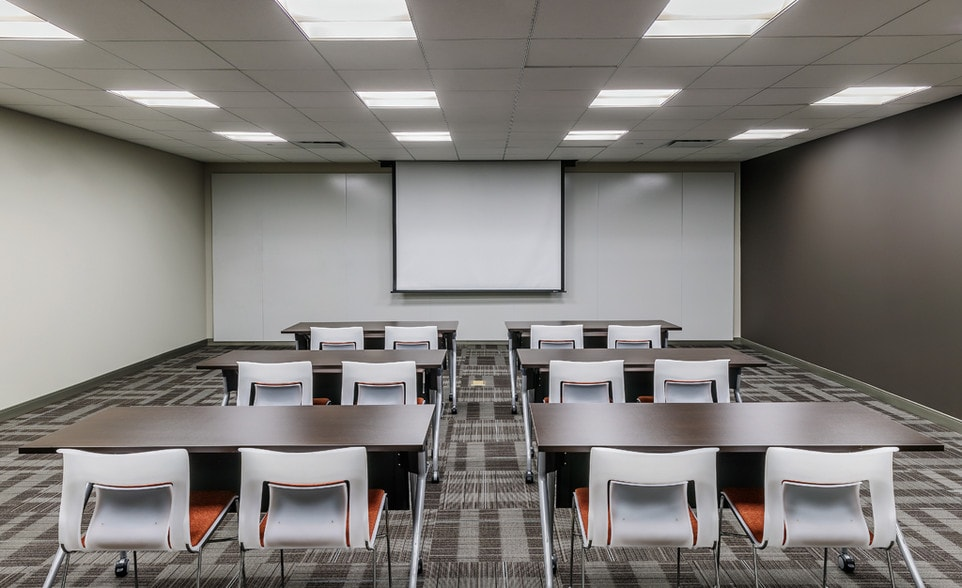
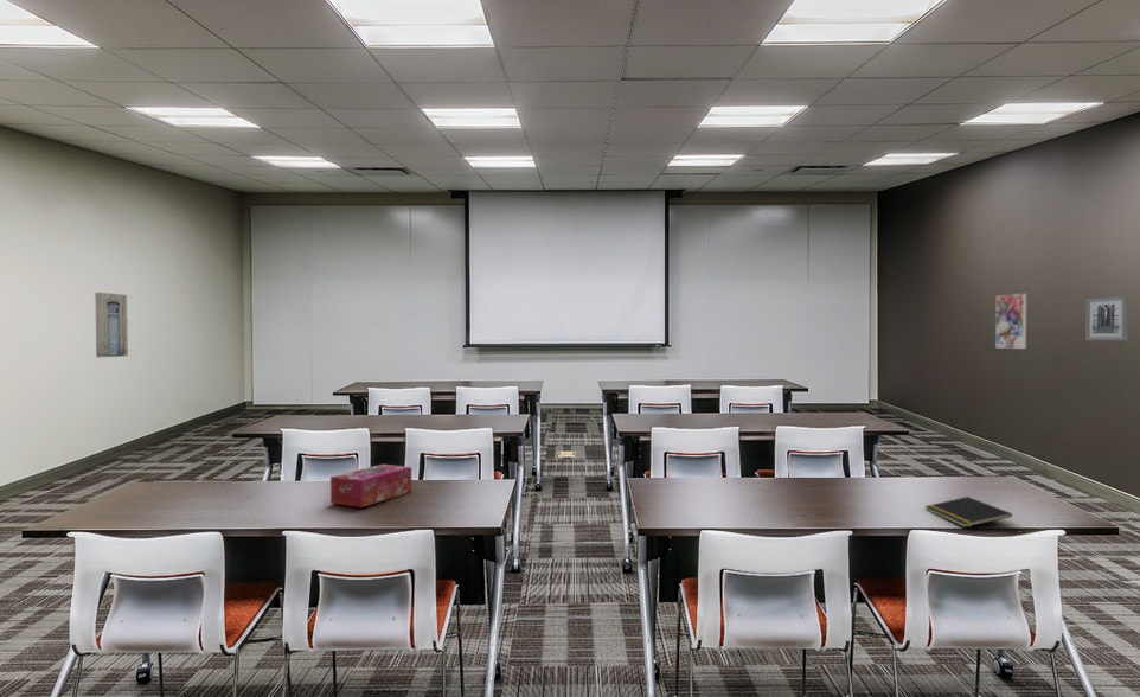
+ notepad [924,495,1013,529]
+ wall art [94,292,129,358]
+ wall art [1084,295,1129,341]
+ tissue box [329,463,412,509]
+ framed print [994,293,1027,350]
